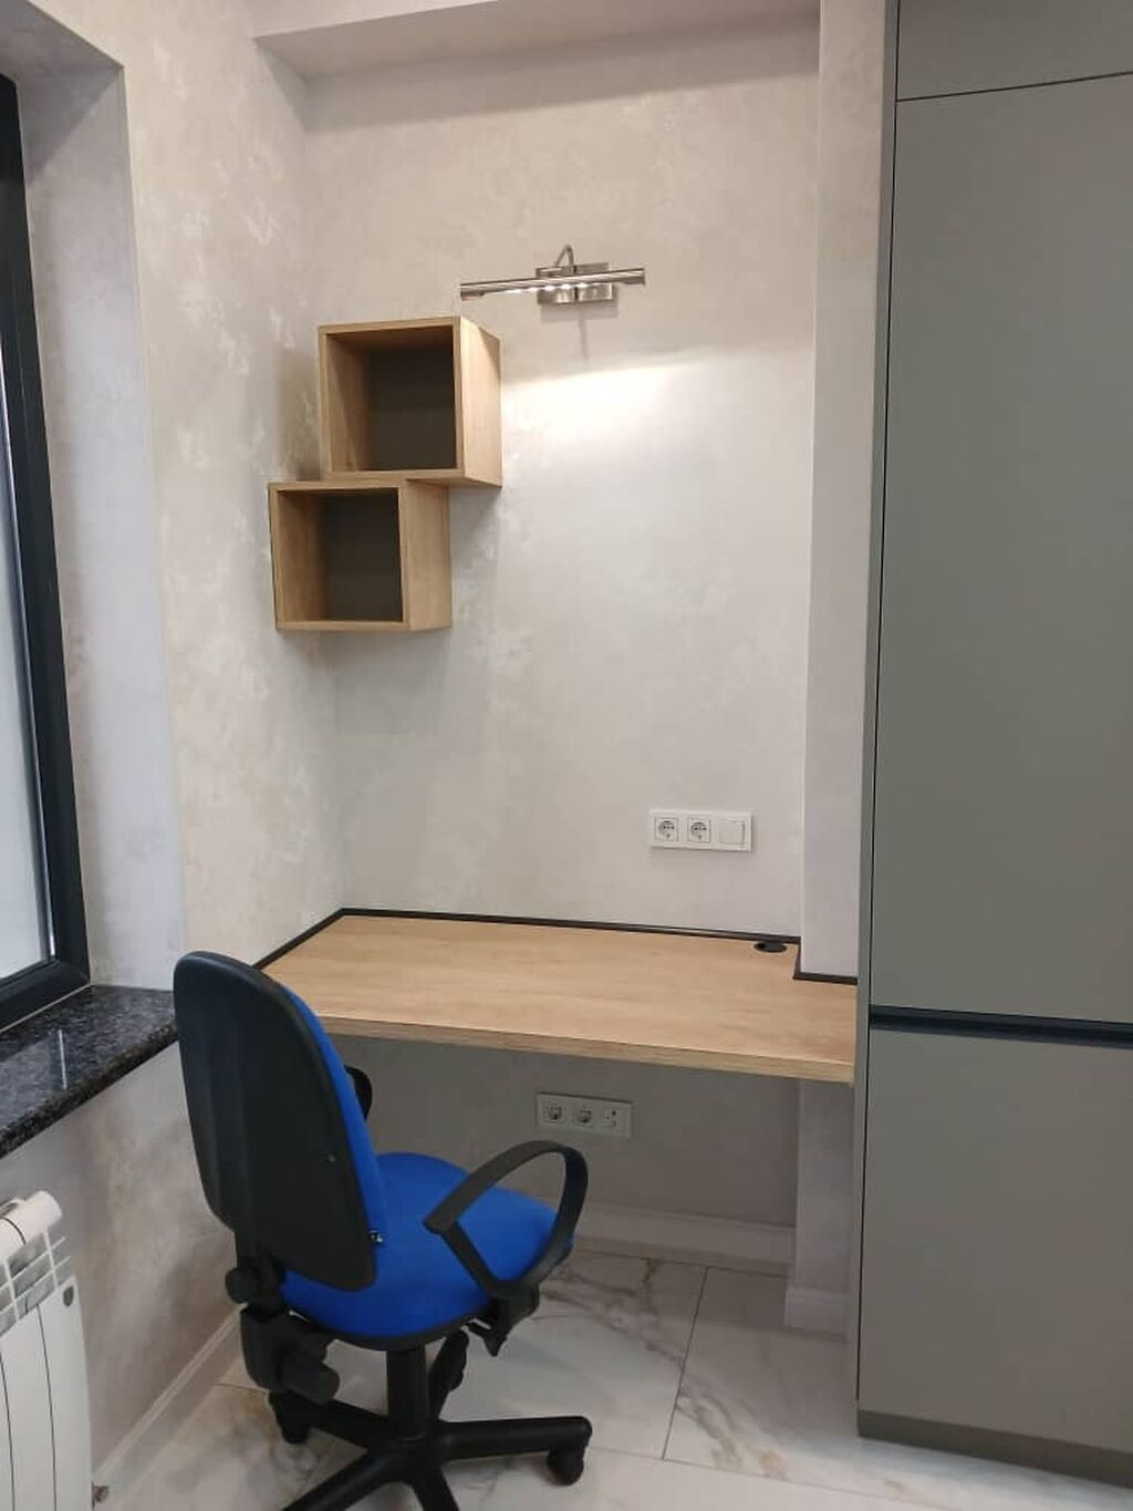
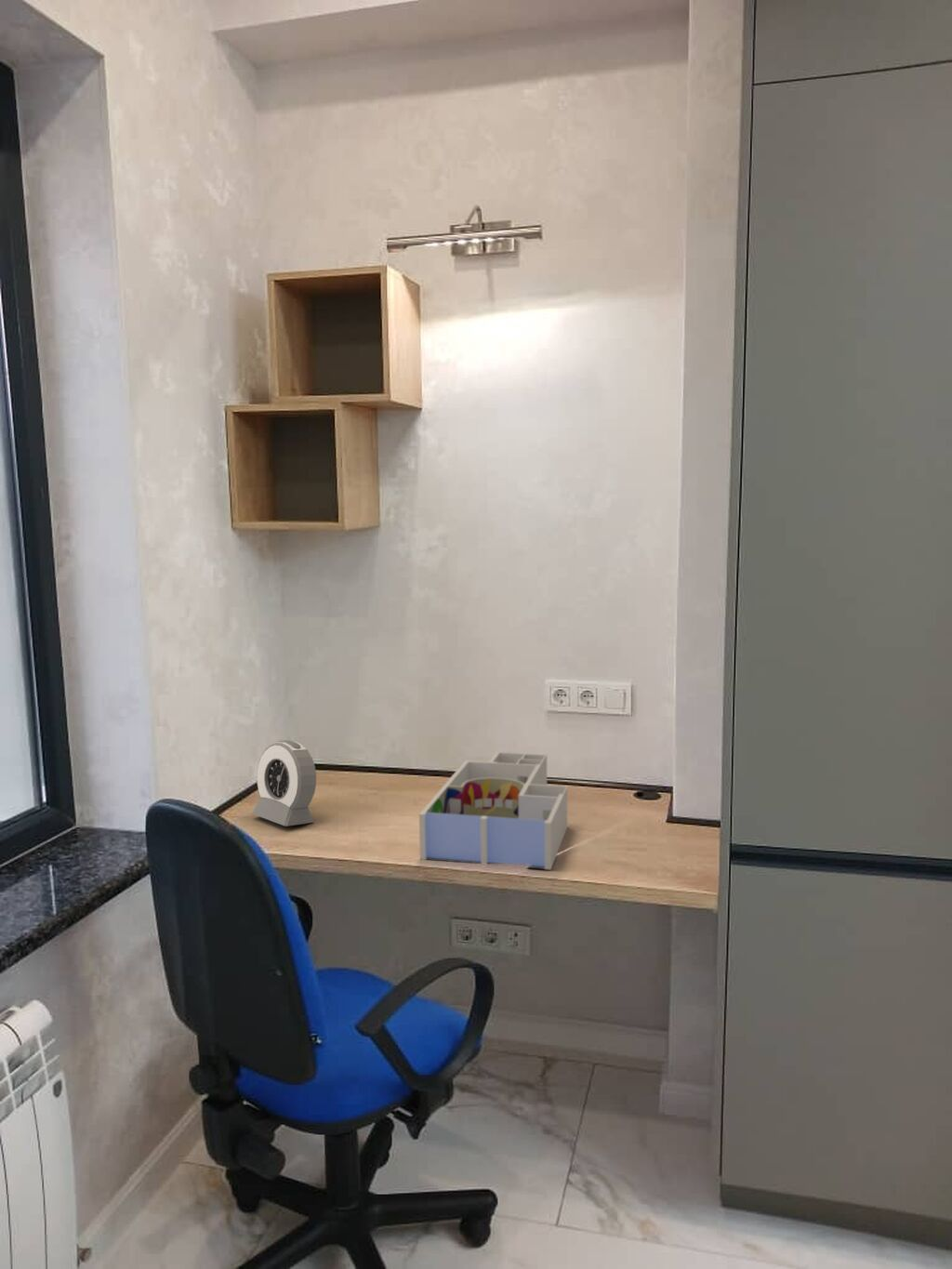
+ alarm clock [251,740,317,826]
+ desk organizer [418,750,568,871]
